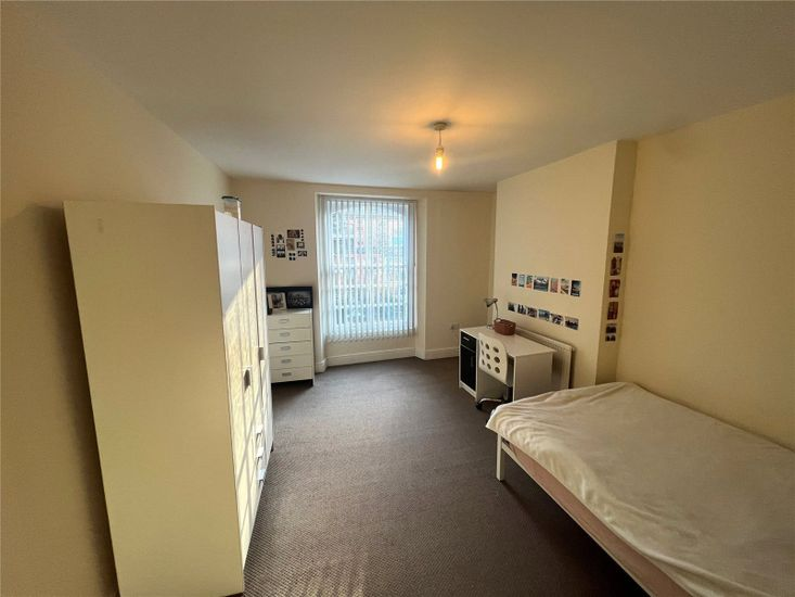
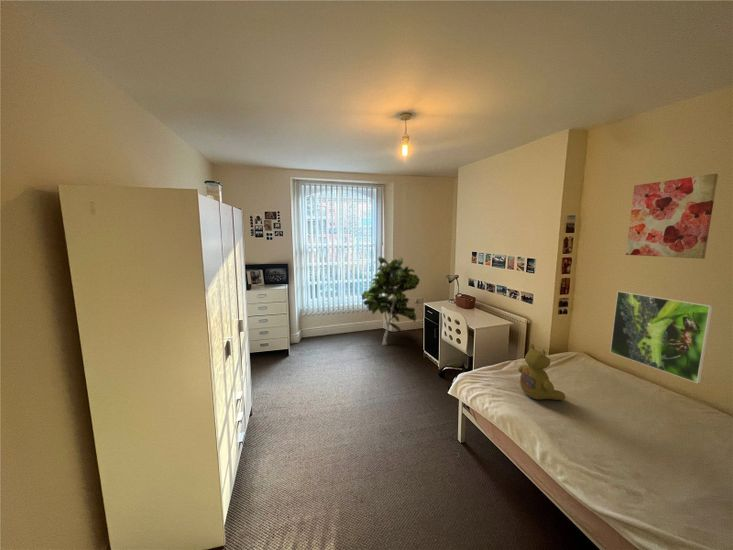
+ wall art [625,173,719,260]
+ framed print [609,290,714,384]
+ stuffed bear [517,343,566,401]
+ indoor plant [361,256,421,346]
